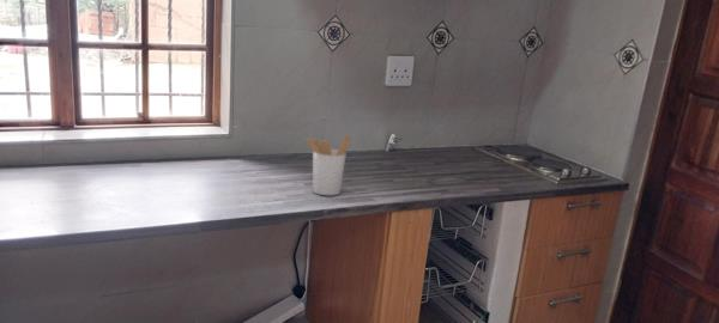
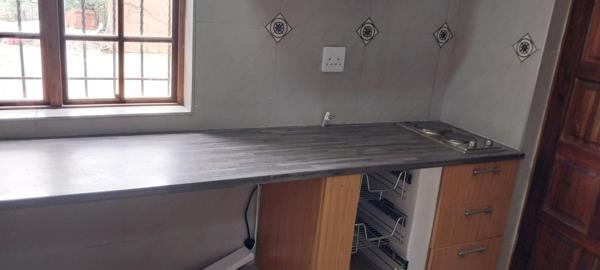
- utensil holder [306,134,352,196]
